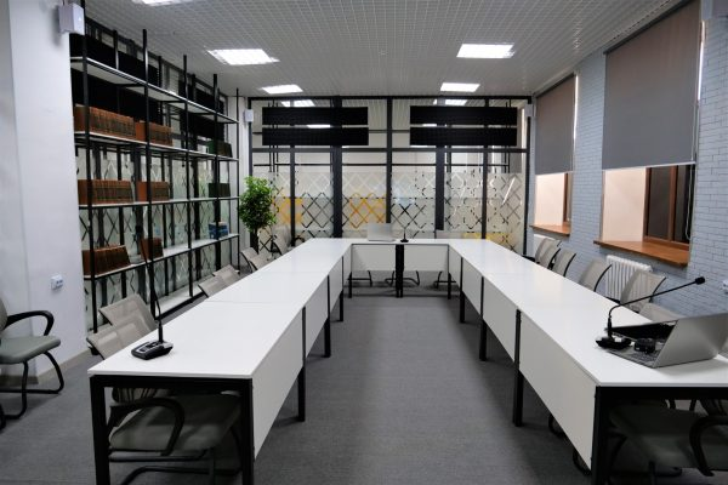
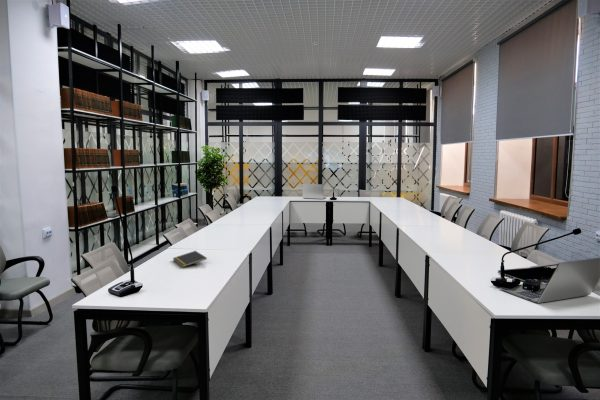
+ notepad [172,250,208,268]
